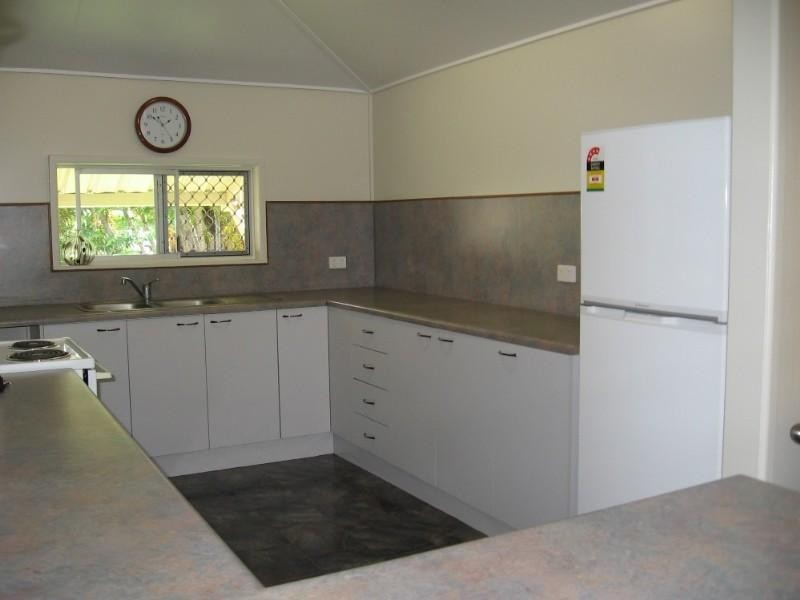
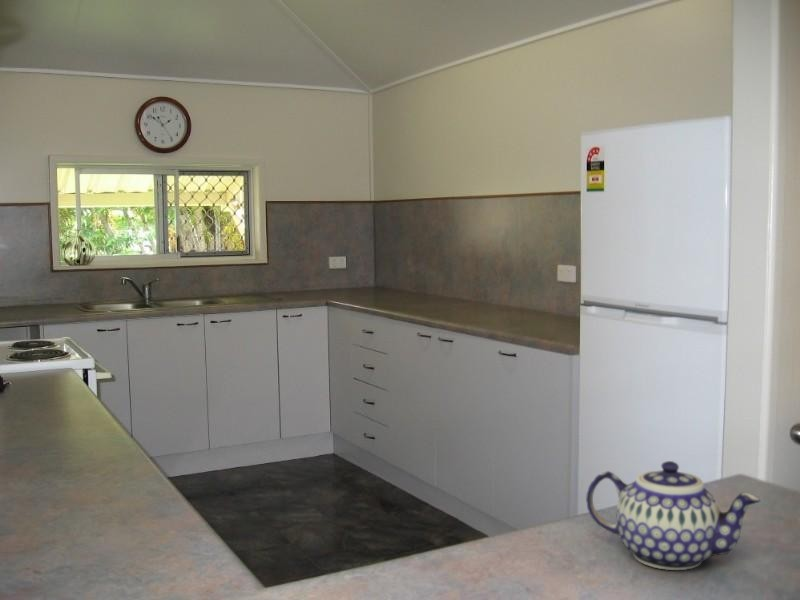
+ teapot [585,460,761,571]
